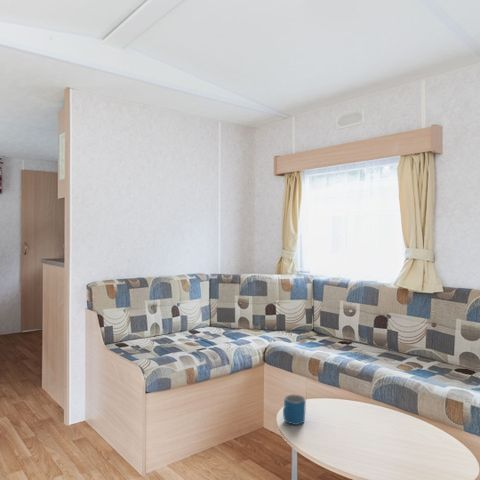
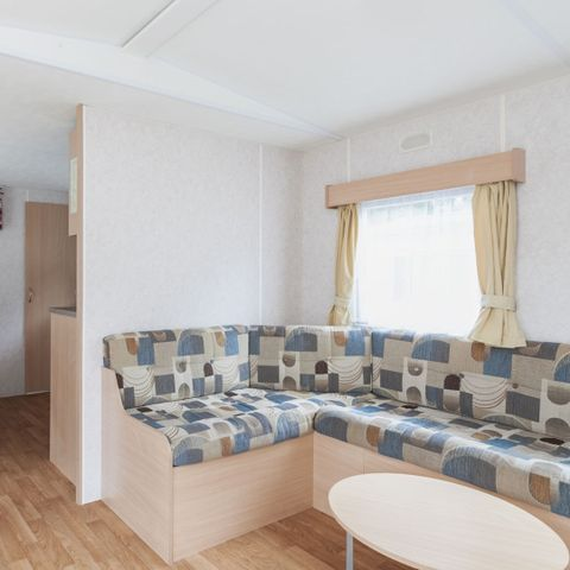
- mug [282,393,307,426]
